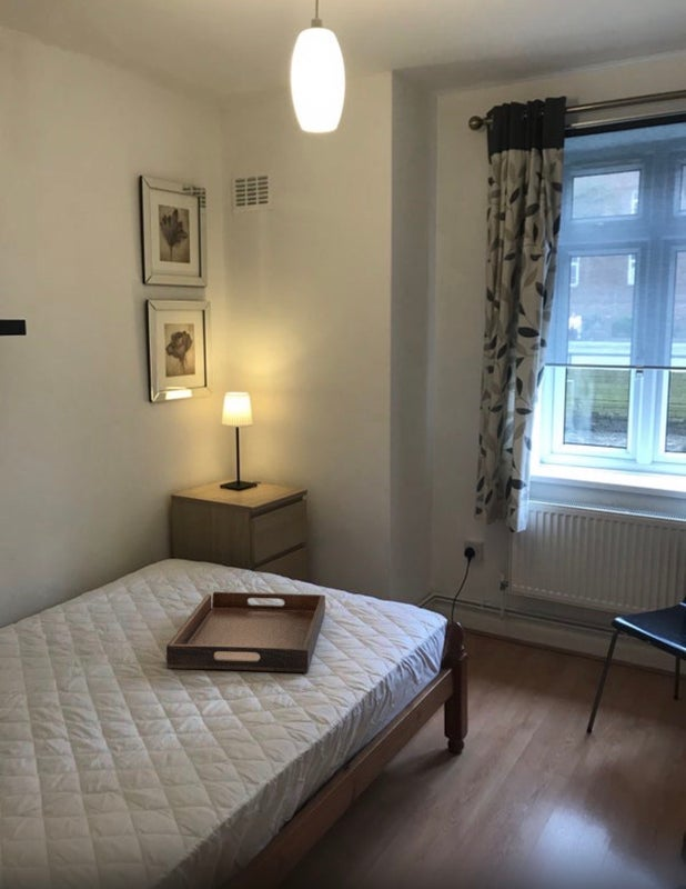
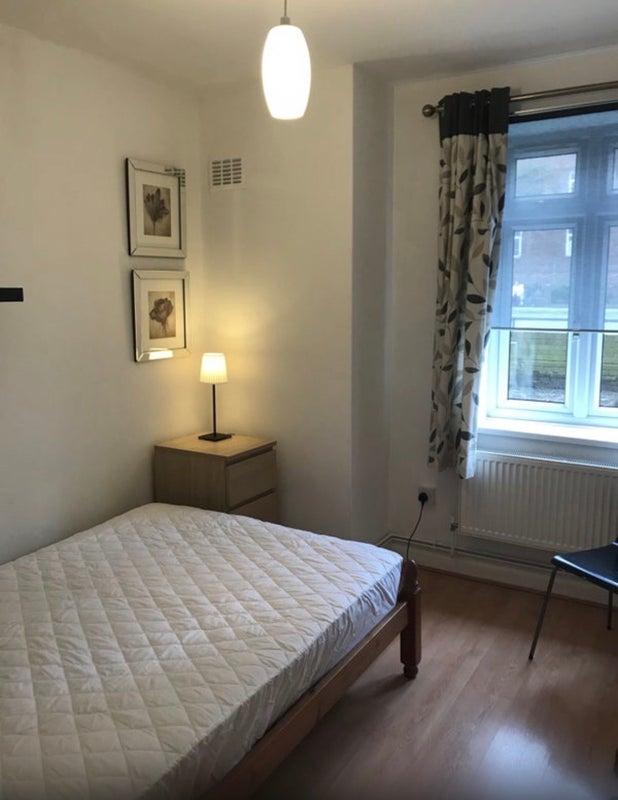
- serving tray [165,590,326,673]
